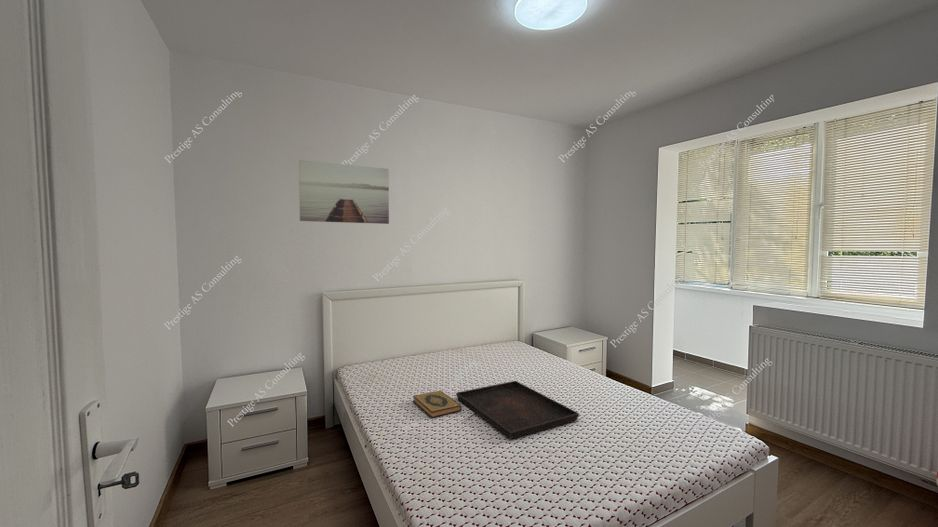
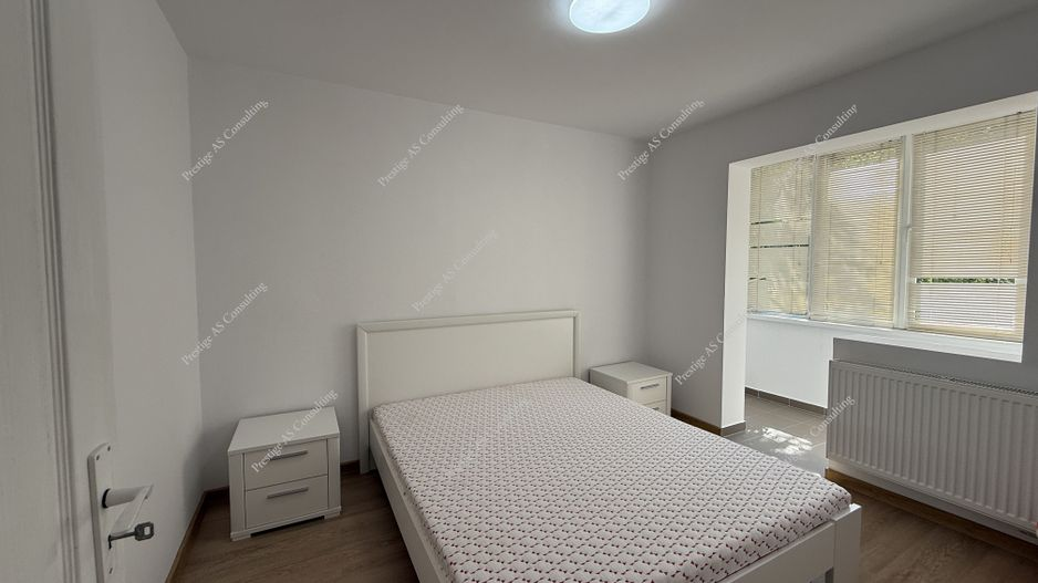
- serving tray [455,380,580,440]
- wall art [298,159,390,225]
- hardback book [412,390,463,419]
